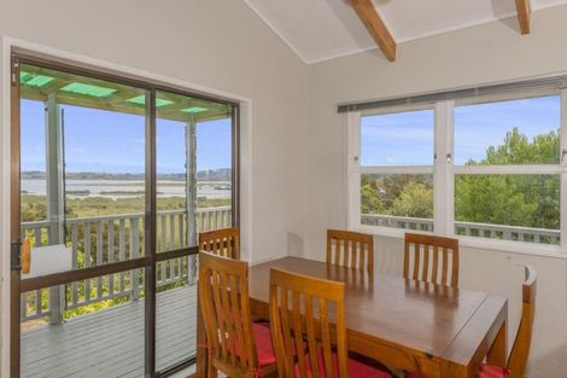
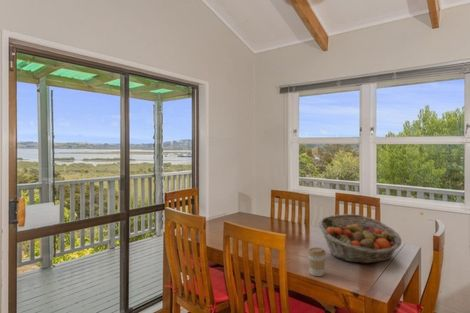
+ coffee cup [306,246,327,277]
+ fruit basket [318,213,402,264]
